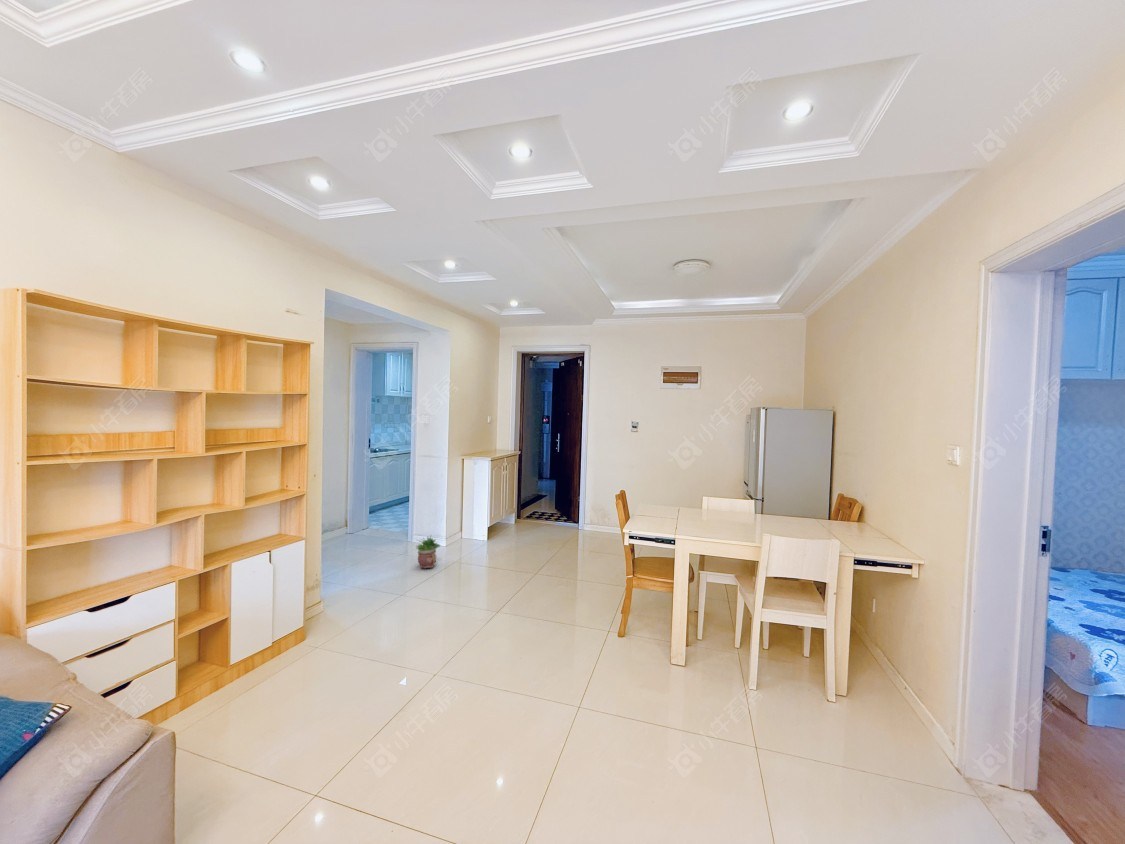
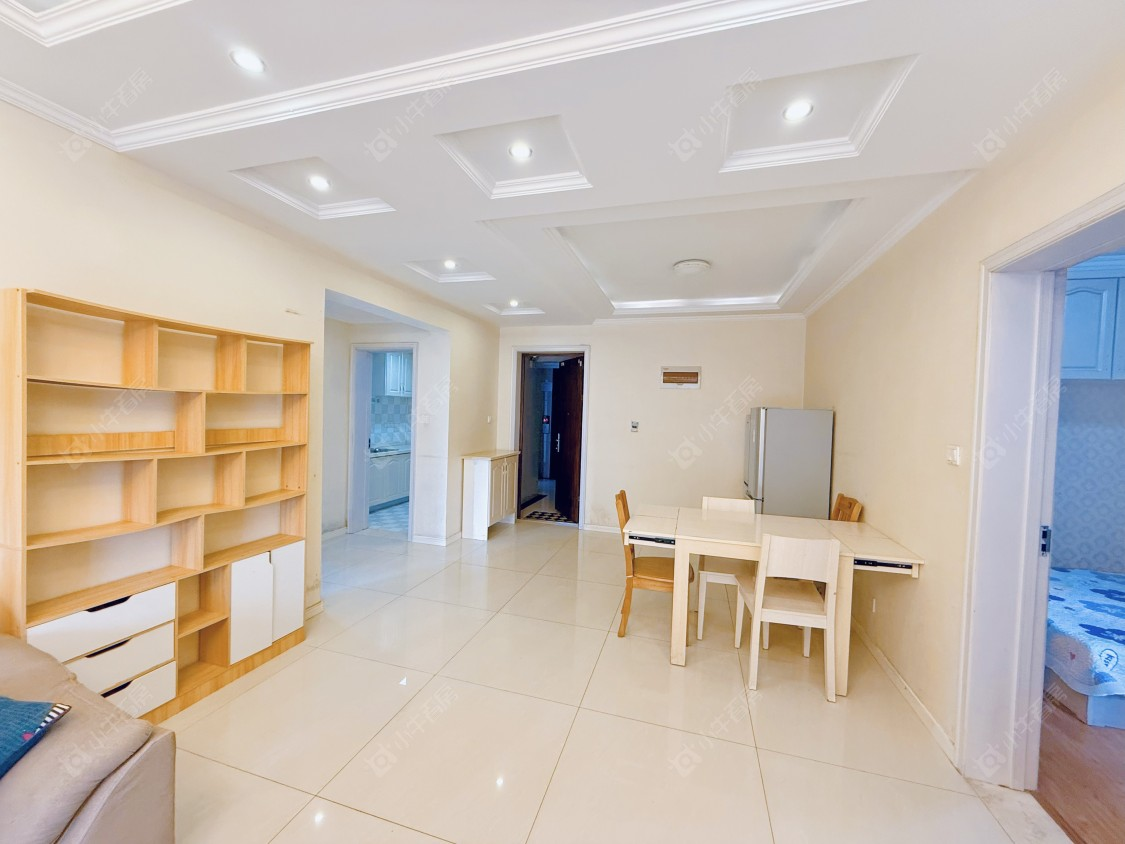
- potted plant [415,535,441,569]
